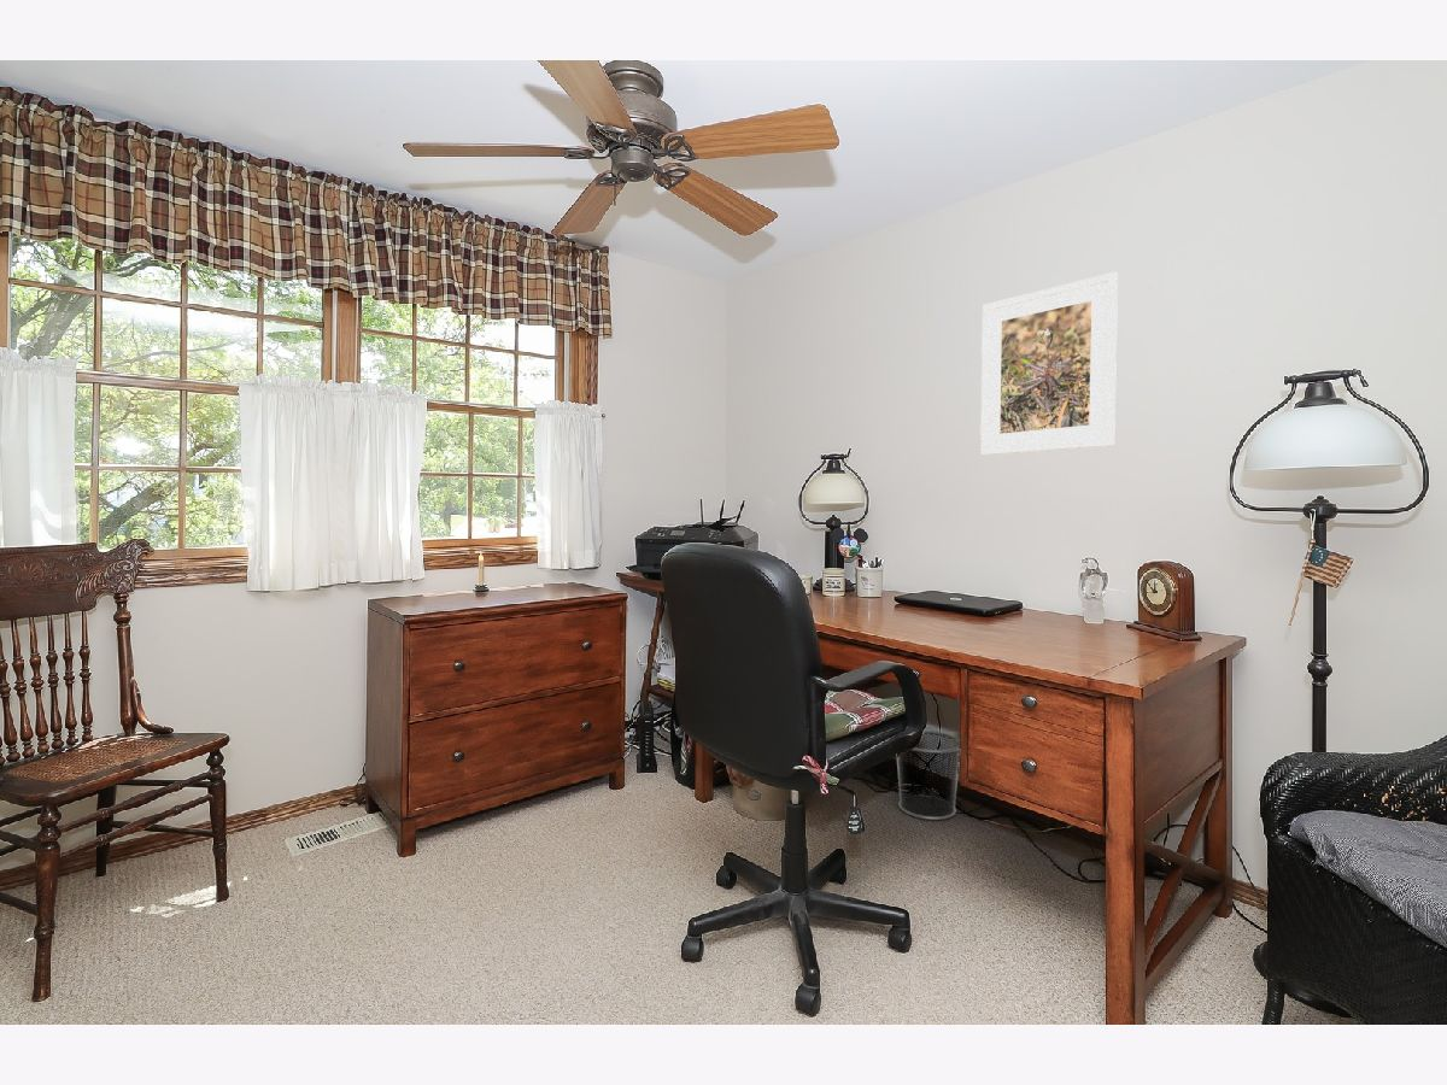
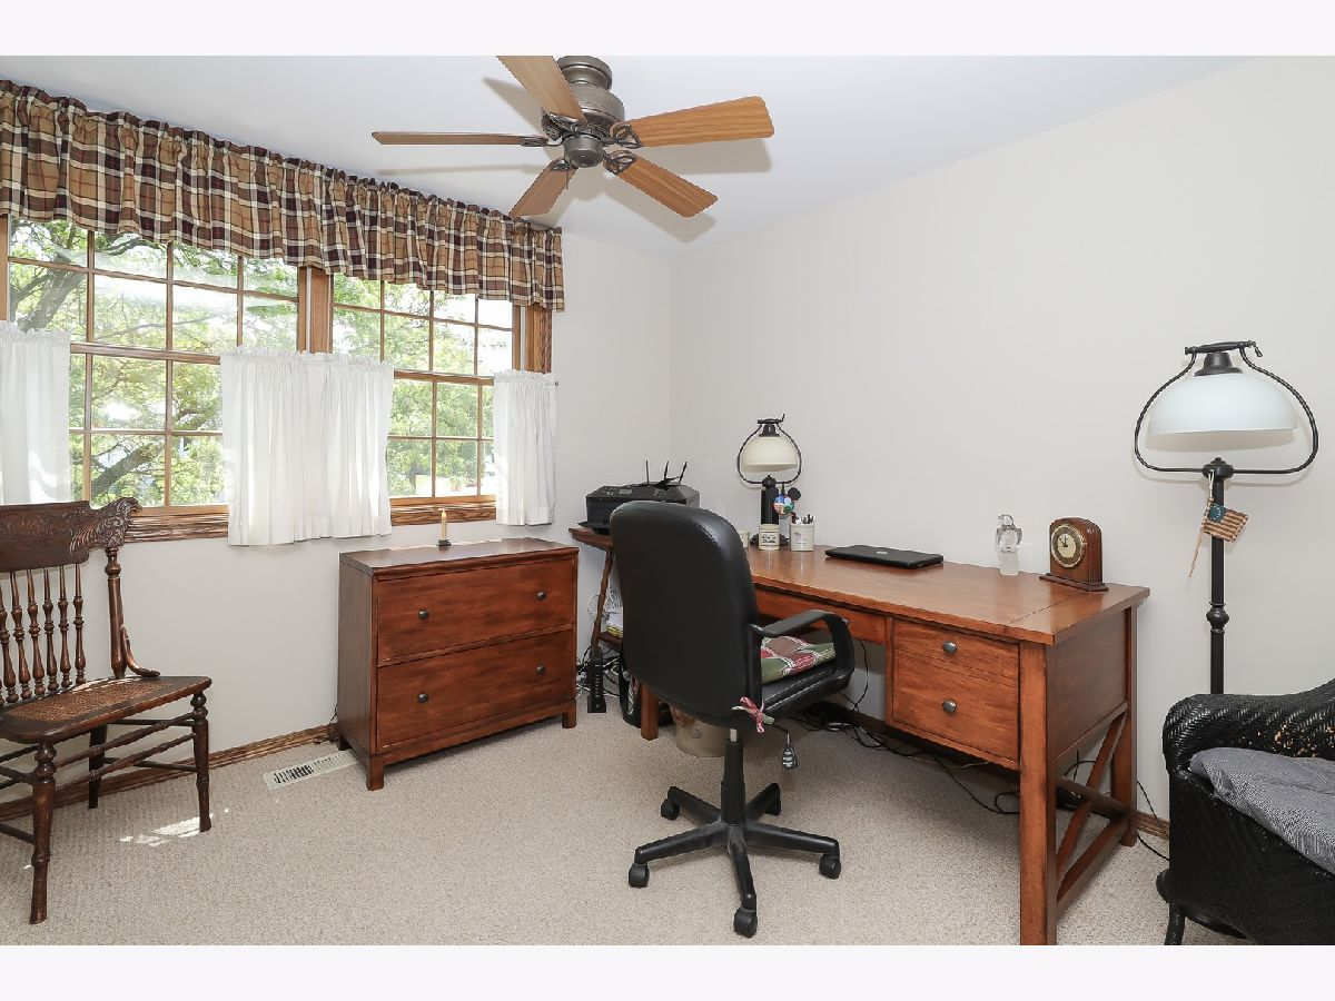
- waste bin [896,729,960,821]
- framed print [979,271,1119,457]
